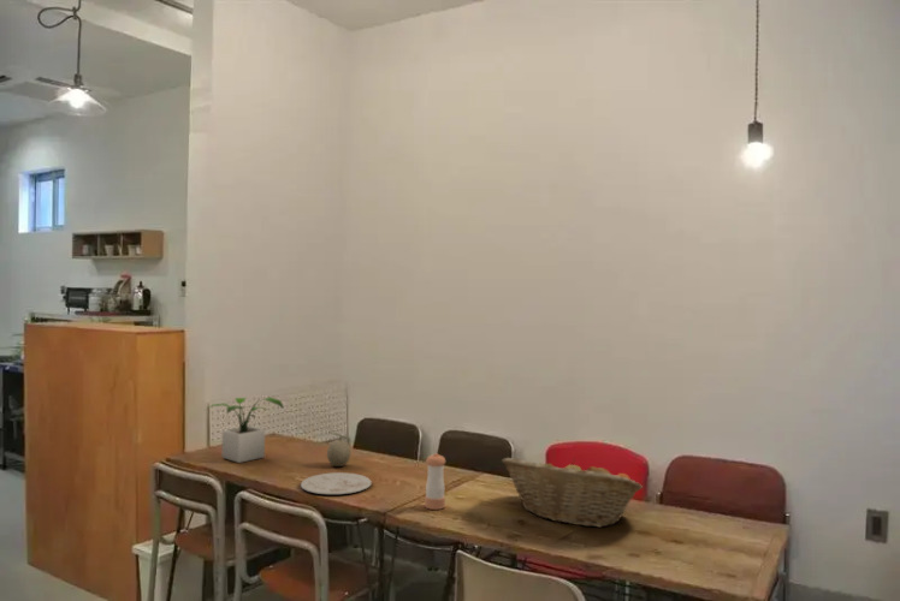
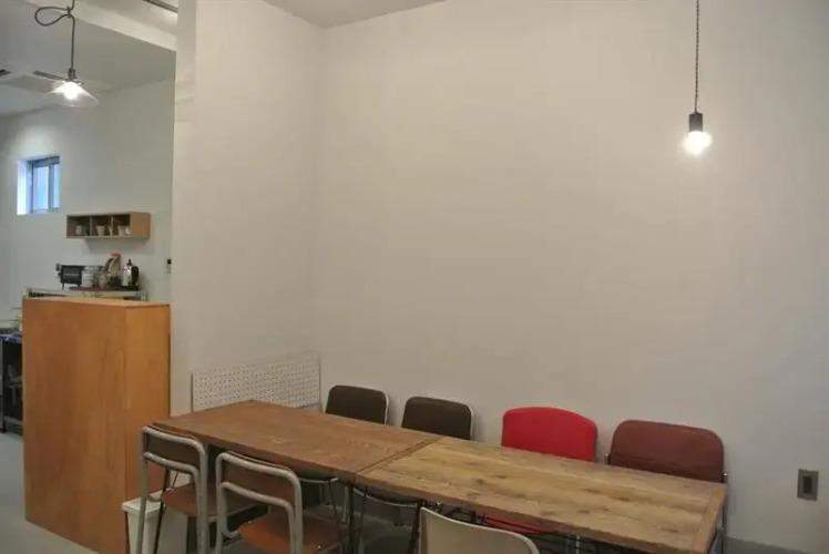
- pepper shaker [424,452,446,511]
- potted plant [206,395,284,464]
- plate [300,471,373,495]
- fruit basket [501,457,644,529]
- fruit [326,430,355,468]
